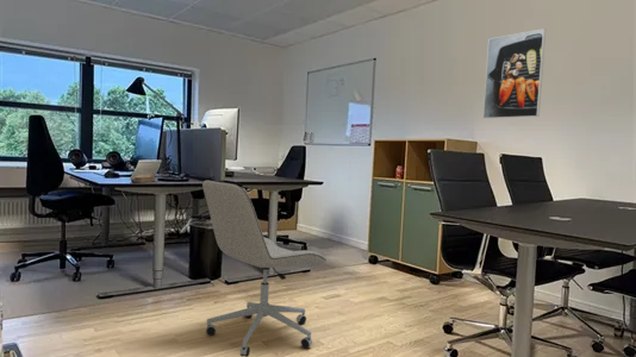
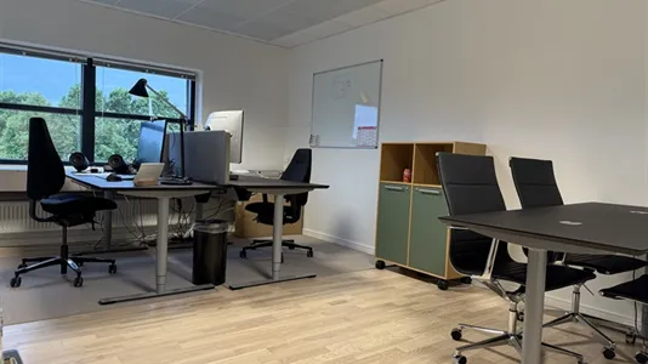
- office chair [201,178,328,357]
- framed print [482,27,547,120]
